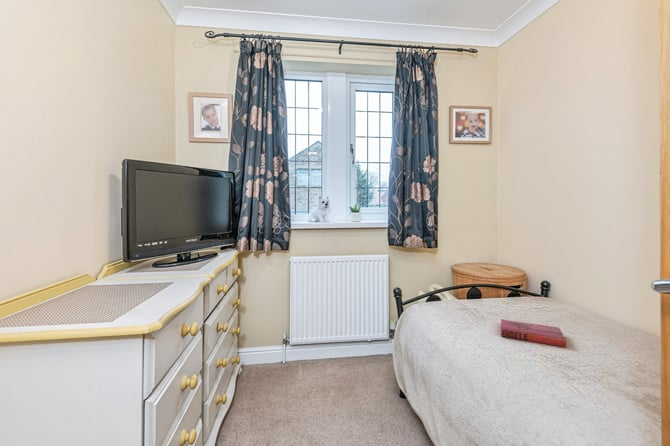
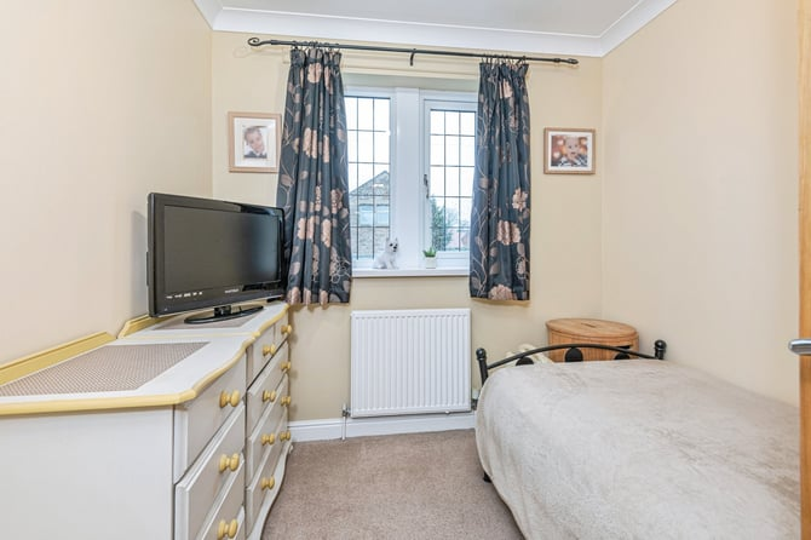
- hardback book [500,318,567,348]
